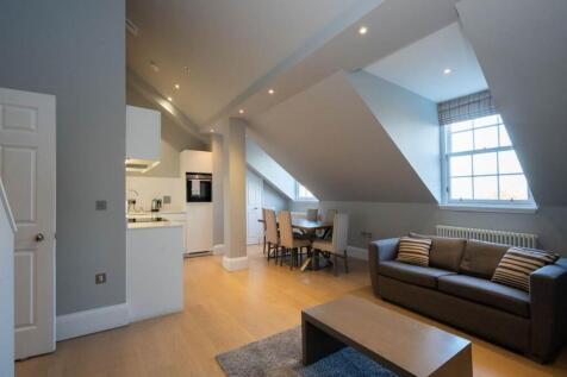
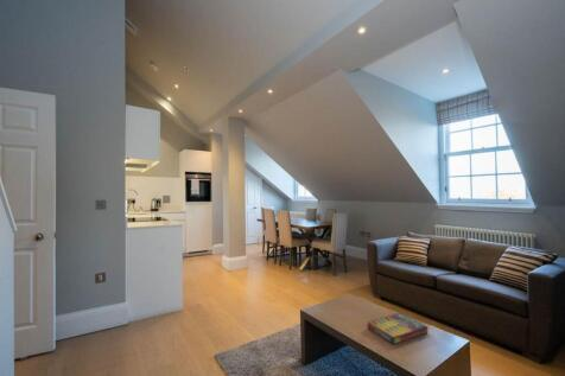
+ game compilation box [367,312,428,345]
